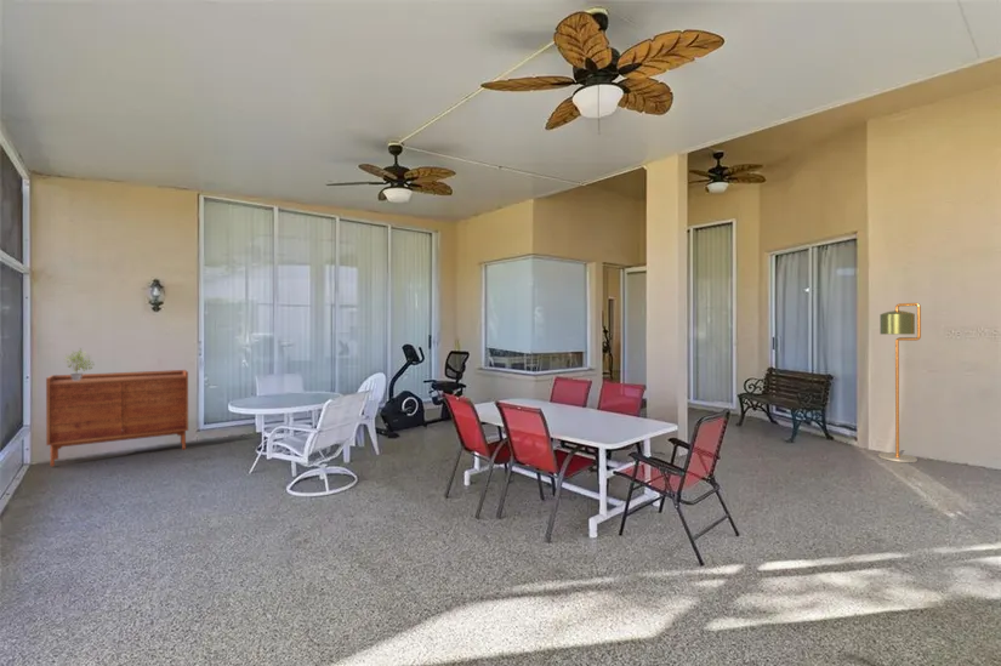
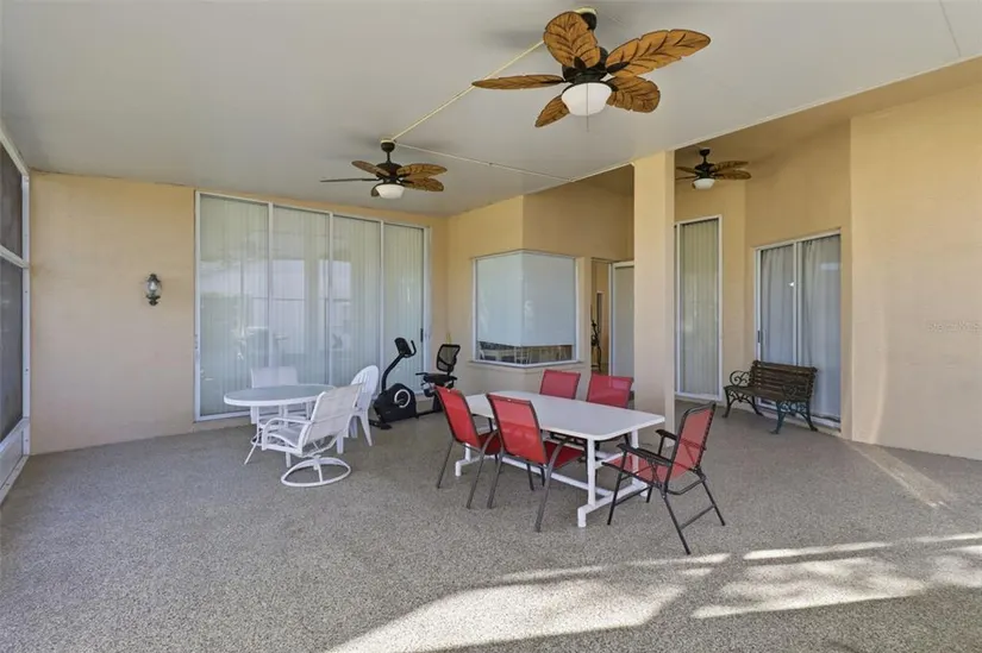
- potted plant [63,348,96,381]
- sideboard [45,369,189,467]
- floor lamp [877,302,922,463]
